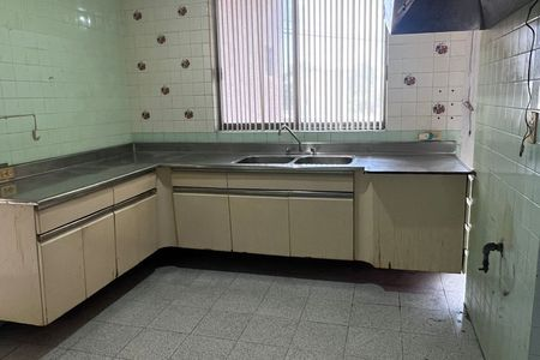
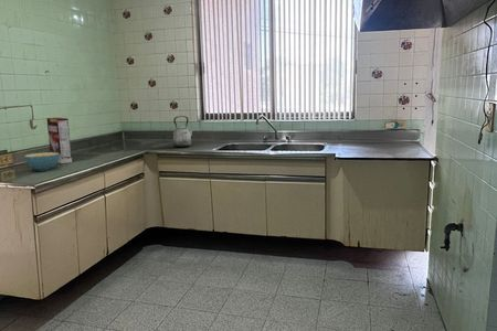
+ cereal bowl [23,151,60,172]
+ cereal box [45,117,73,164]
+ kettle [172,115,194,148]
